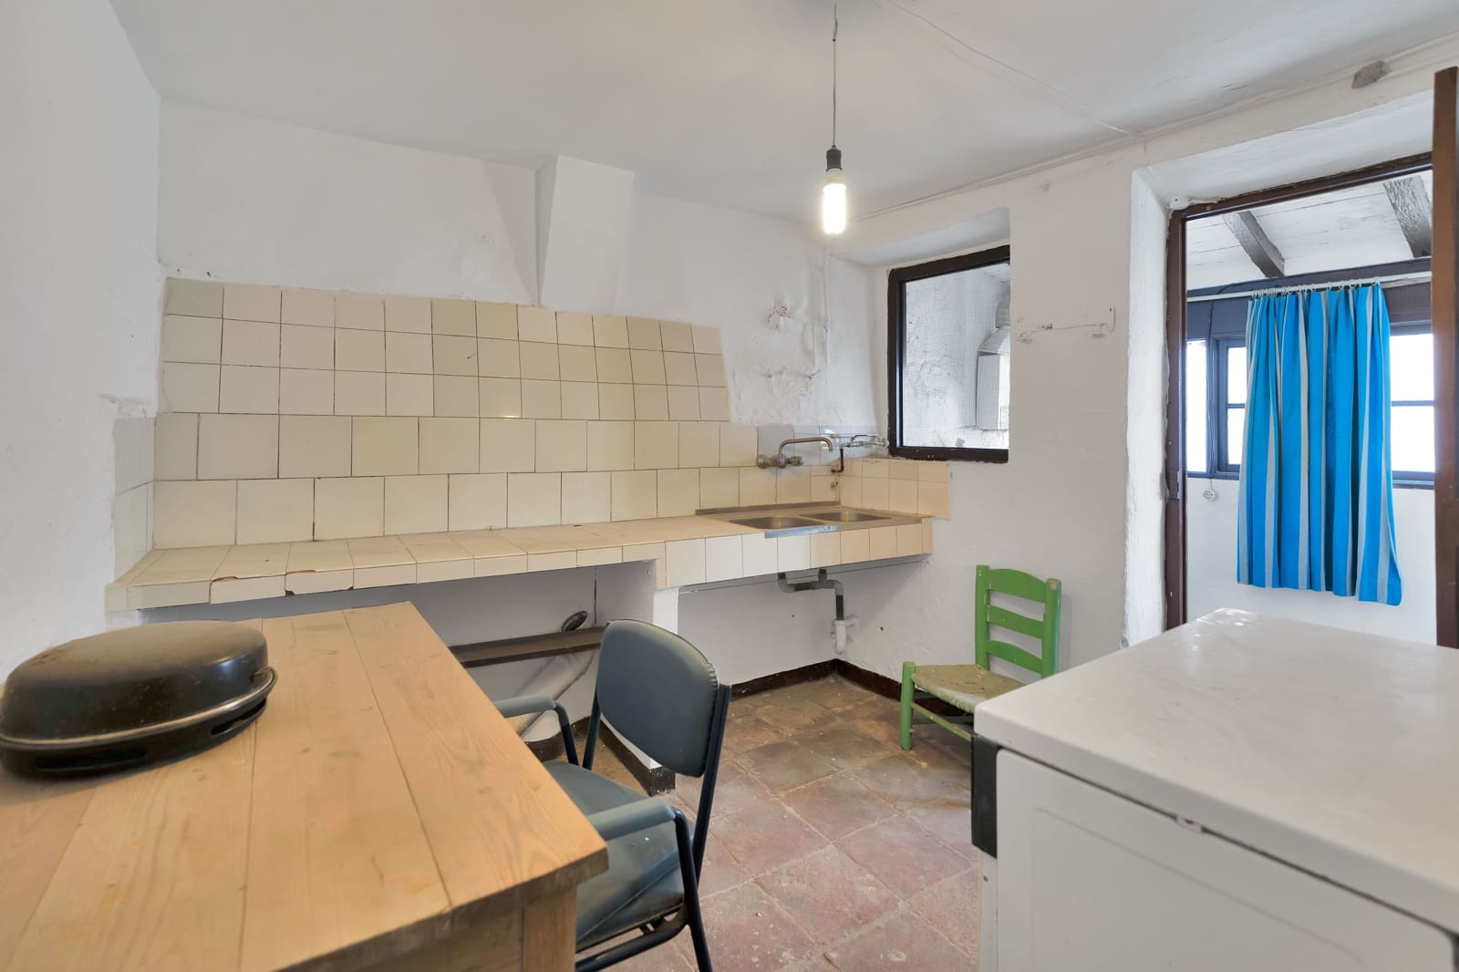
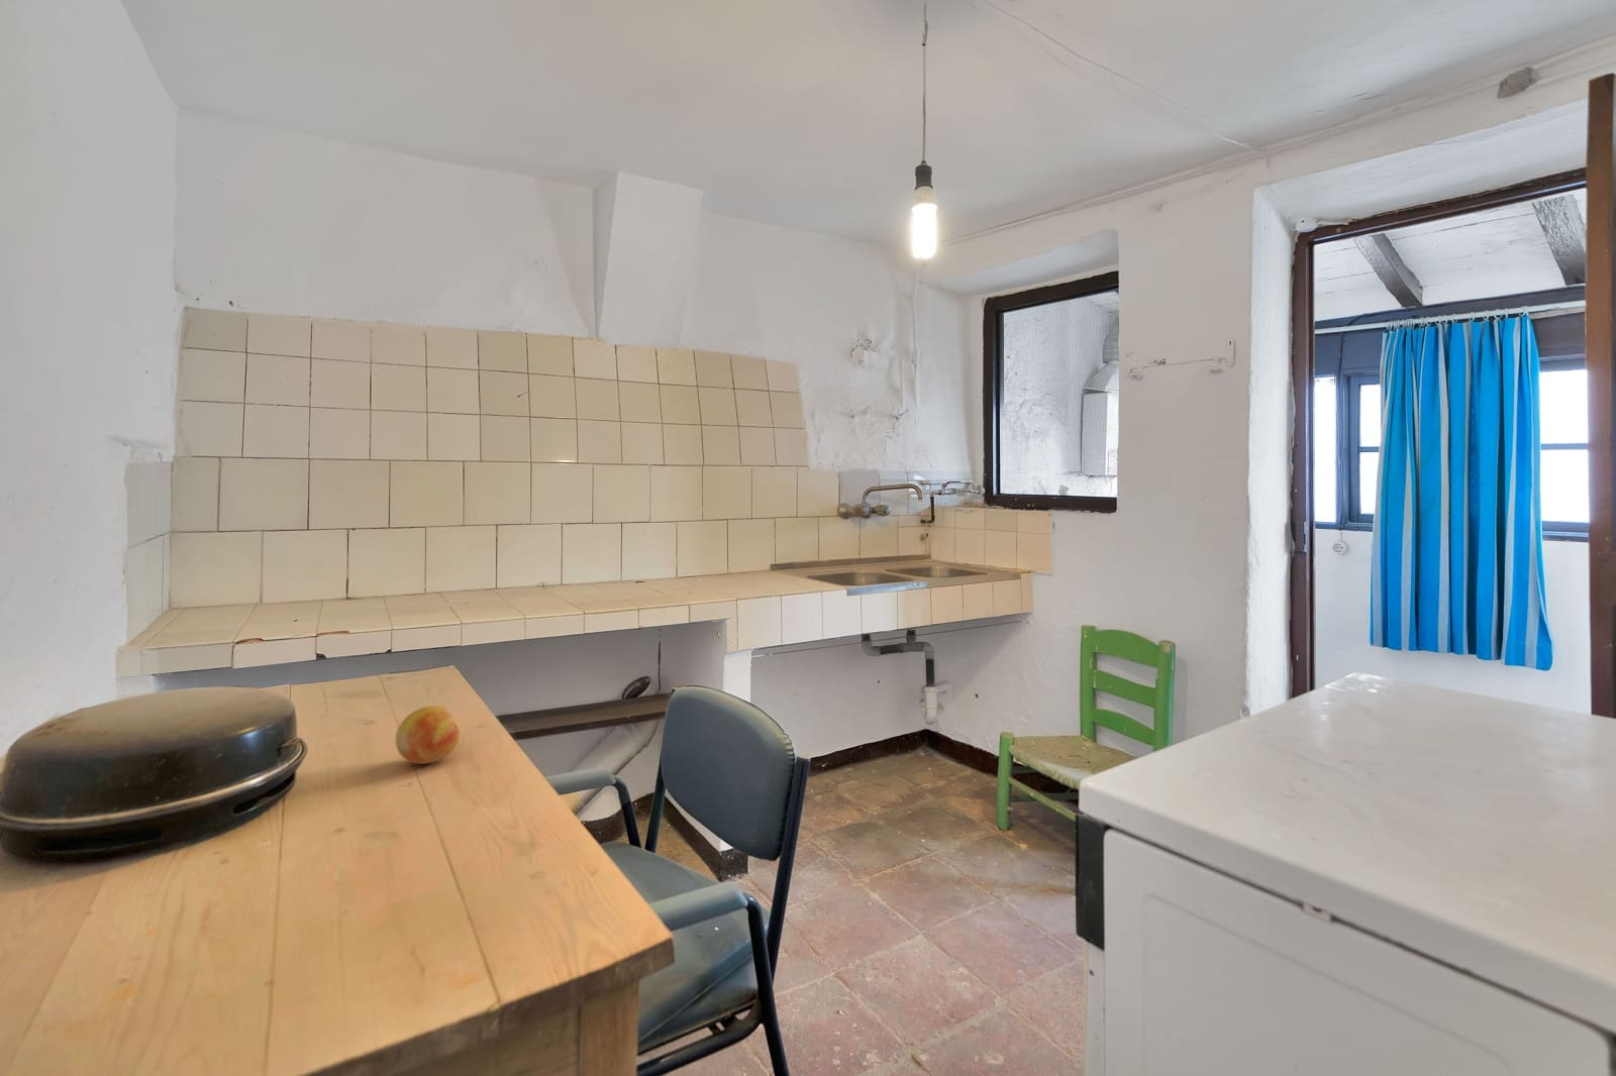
+ fruit [395,705,460,765]
